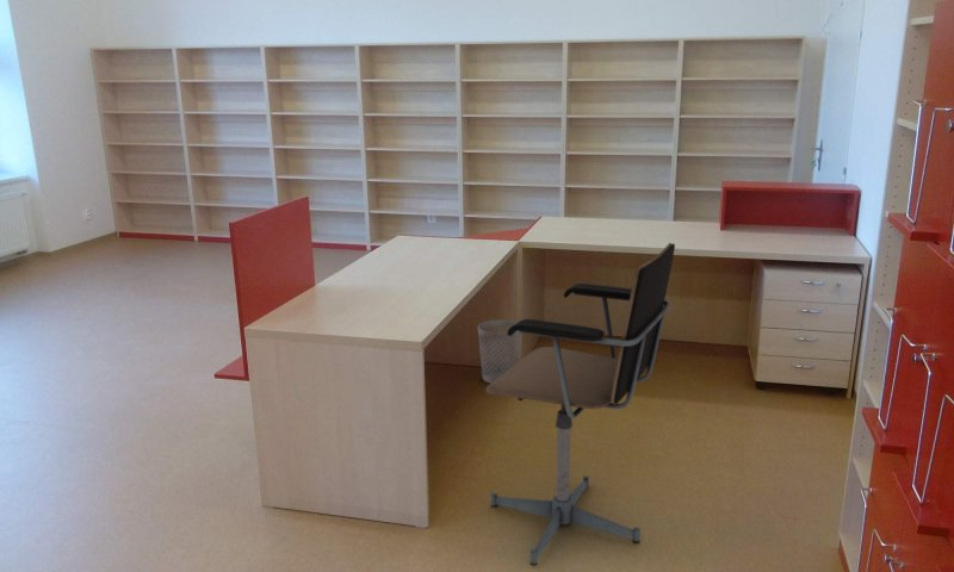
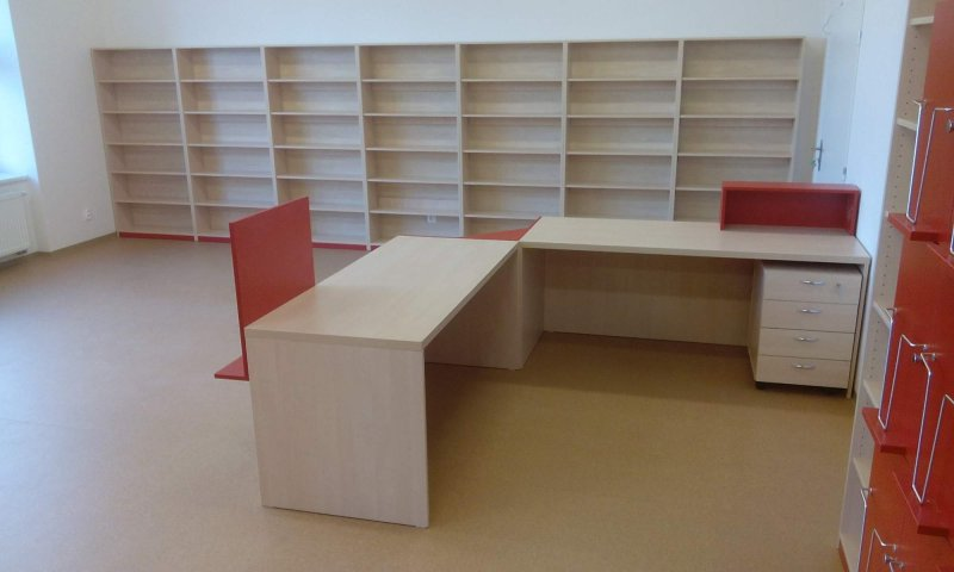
- office chair [485,242,676,567]
- wastebasket [477,319,522,384]
